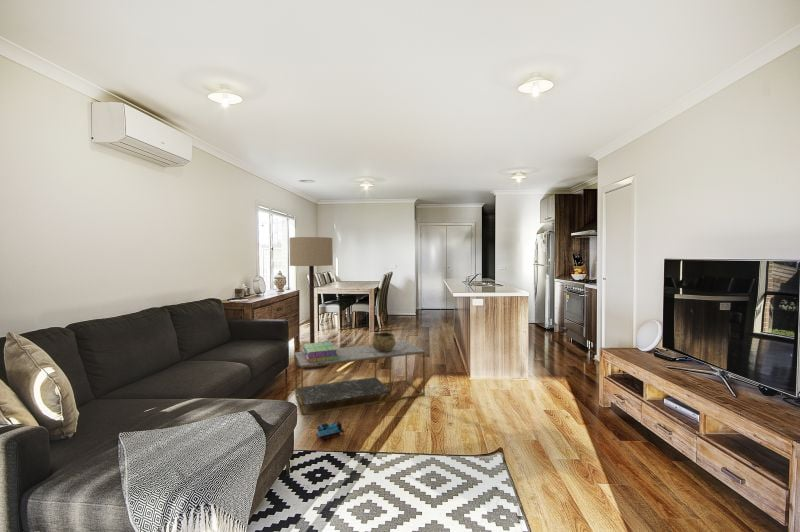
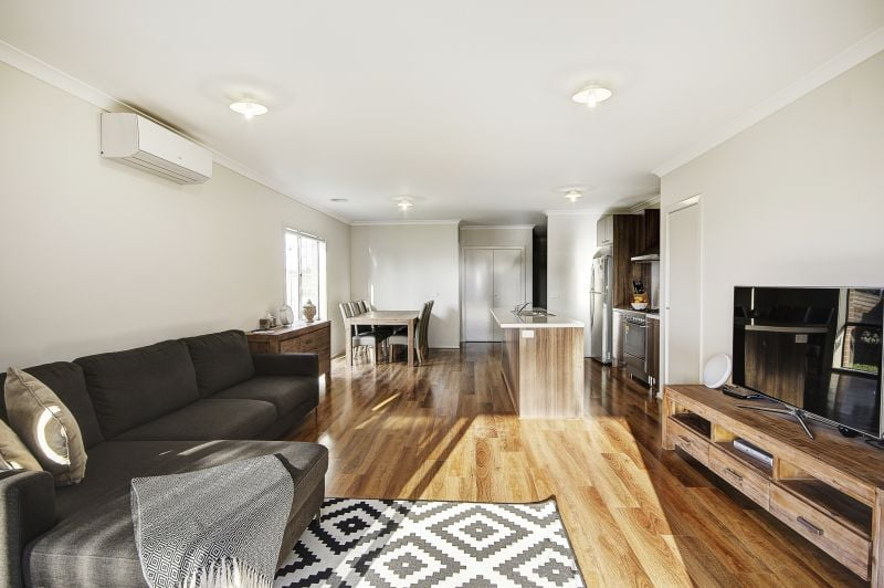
- coffee table [294,340,426,416]
- stack of books [301,341,339,363]
- toy train [314,420,347,441]
- floor lamp [288,236,334,370]
- decorative bowl [371,331,397,352]
